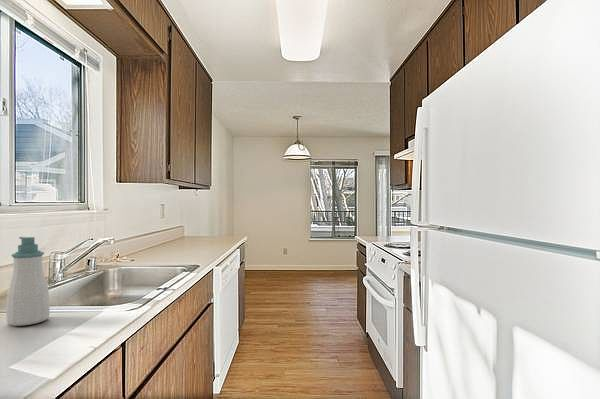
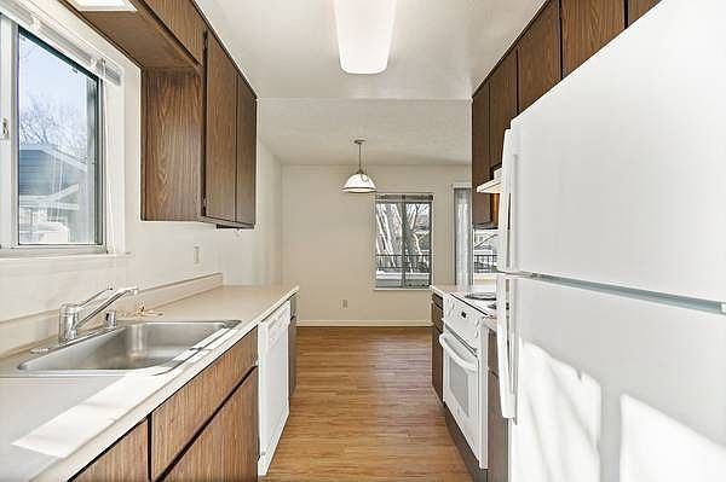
- soap bottle [5,236,51,327]
